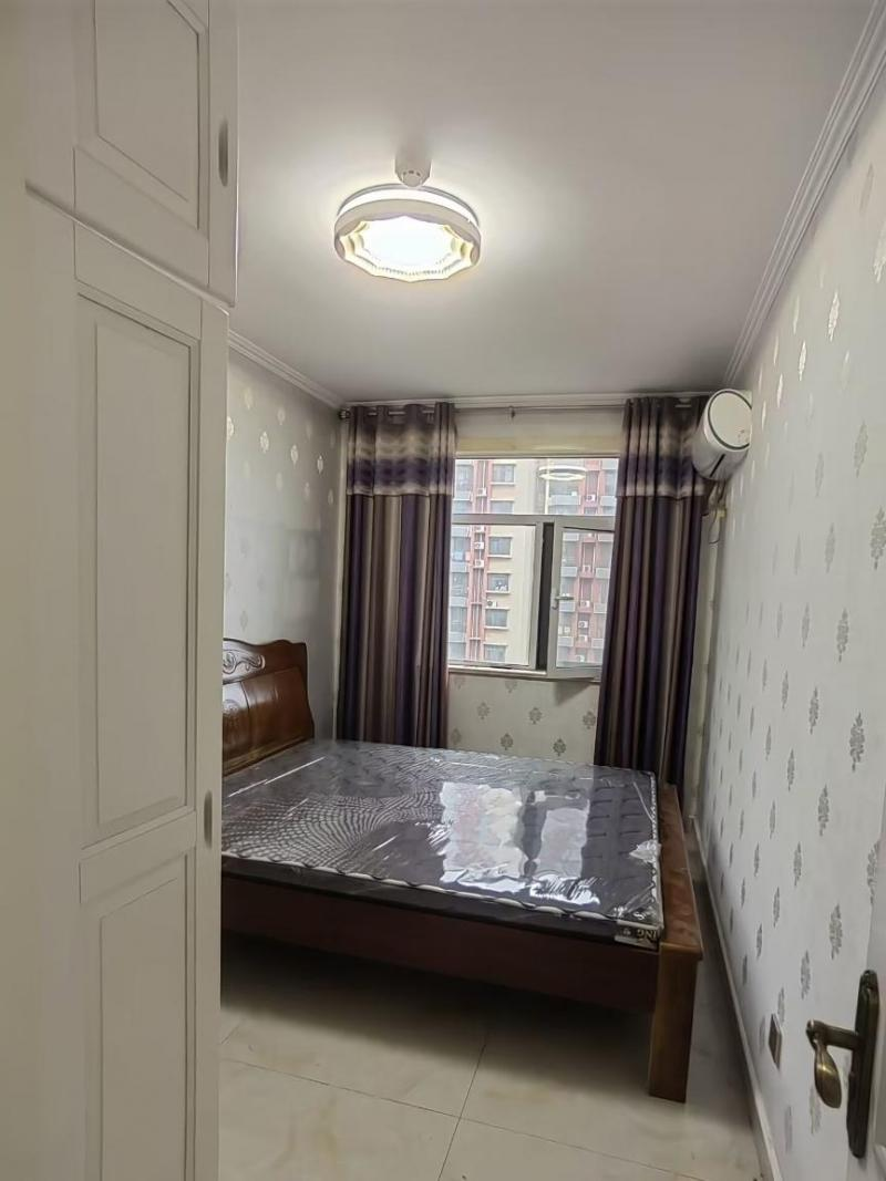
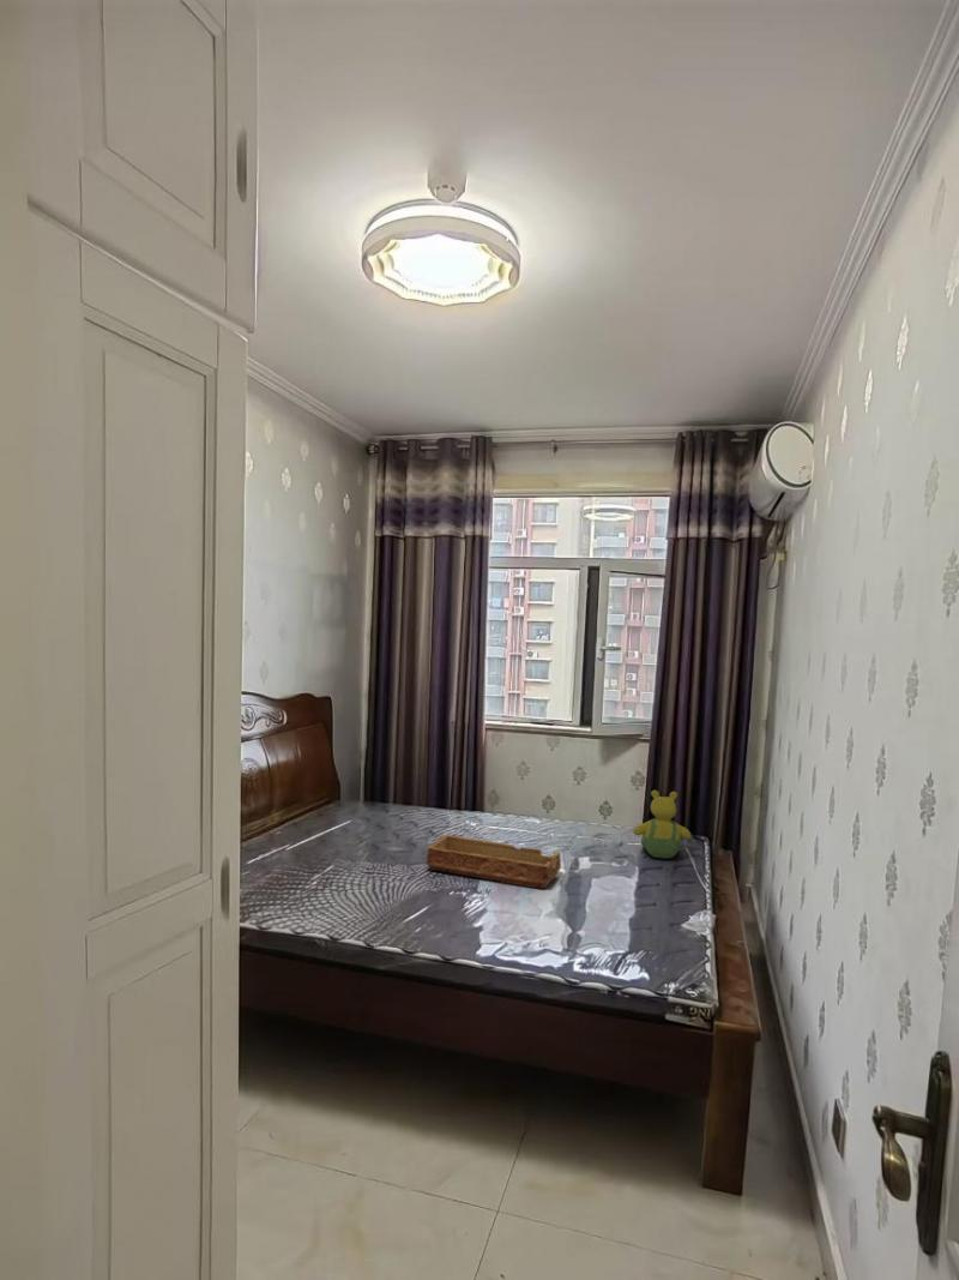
+ teddy bear [633,789,692,859]
+ tray [426,834,562,890]
